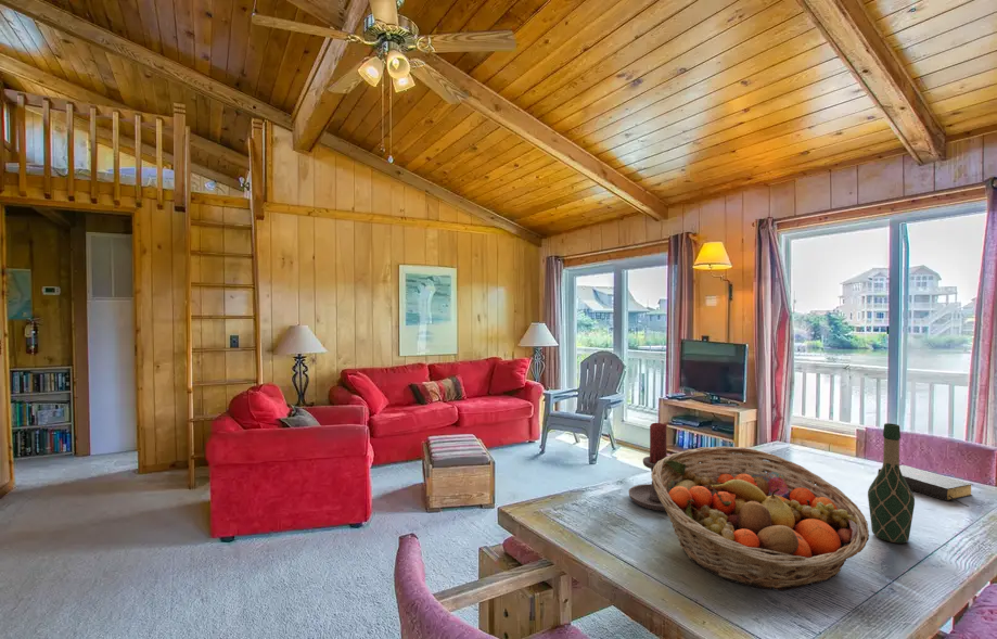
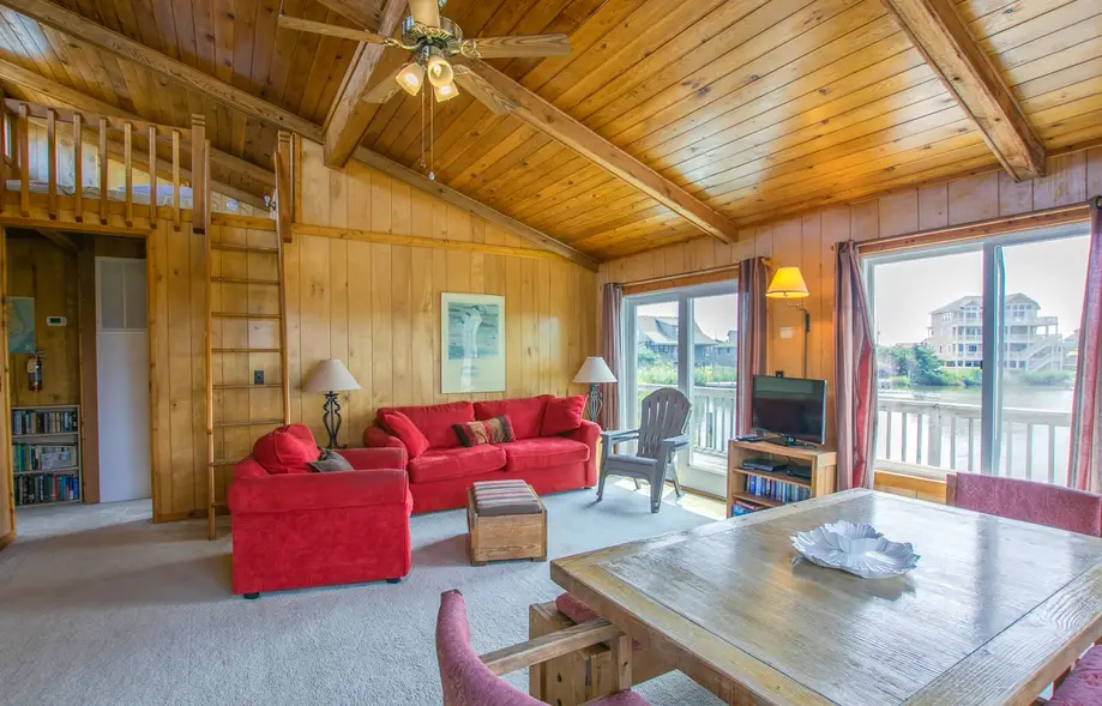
- fruit basket [650,445,870,591]
- bible [877,464,974,508]
- candle holder [627,422,668,512]
- wine bottle [867,422,916,545]
